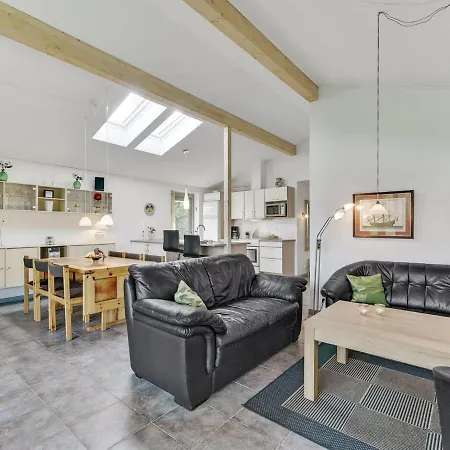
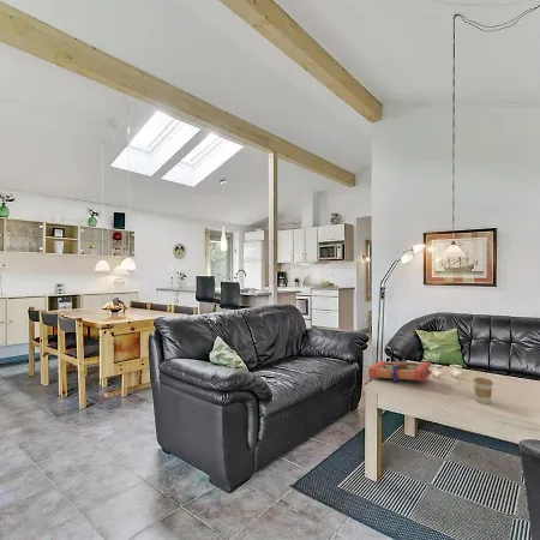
+ book [367,359,433,384]
+ coffee cup [473,376,494,404]
